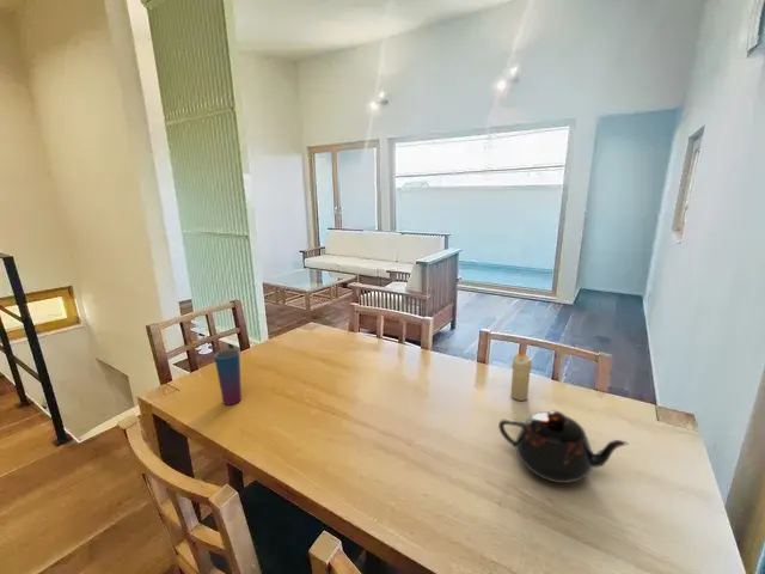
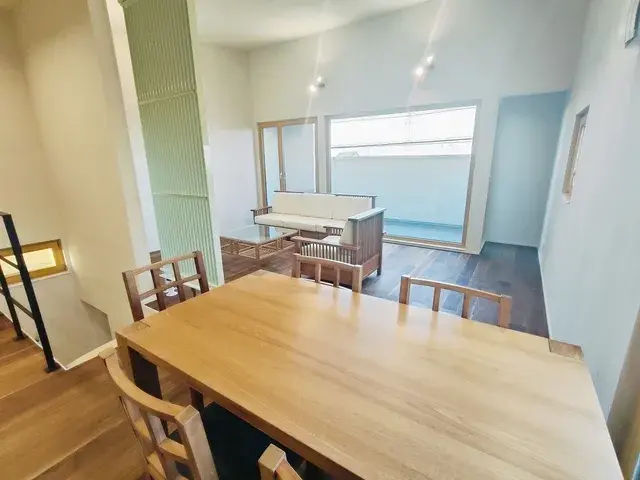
- teapot [497,410,630,484]
- candle [509,348,533,402]
- cup [213,348,243,407]
